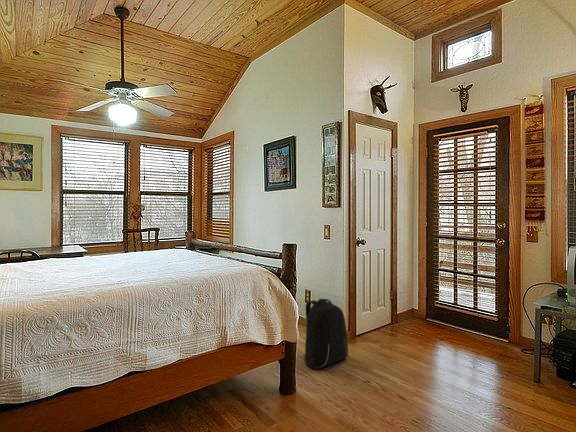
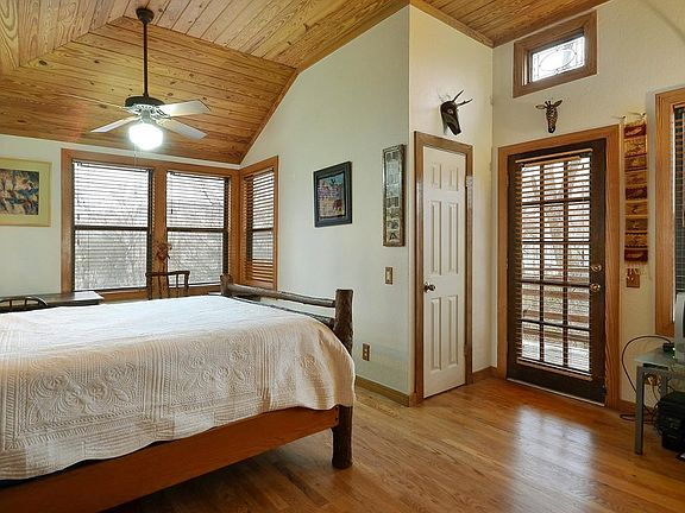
- backpack [303,298,349,370]
